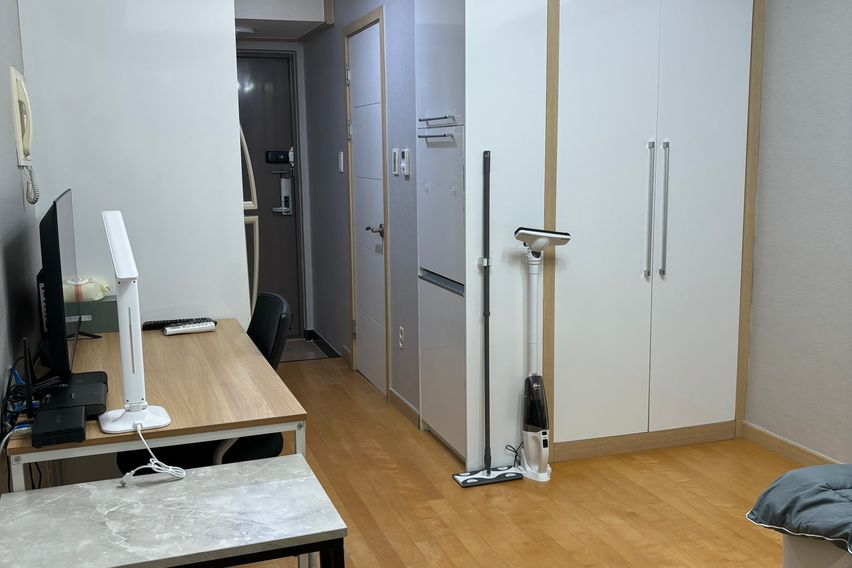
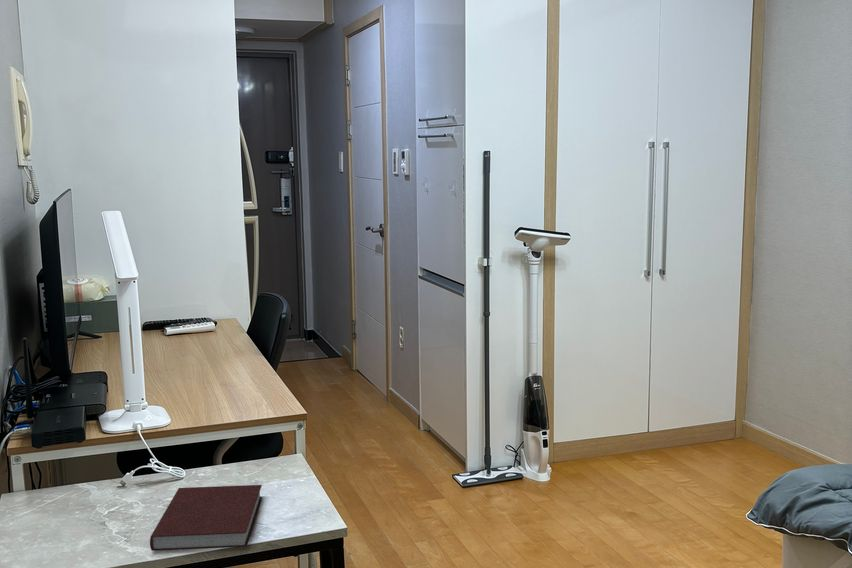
+ notebook [149,484,263,552]
